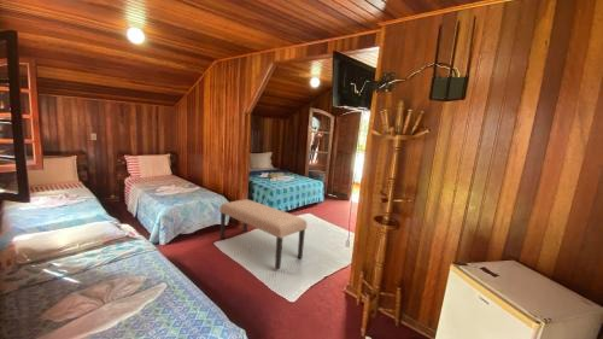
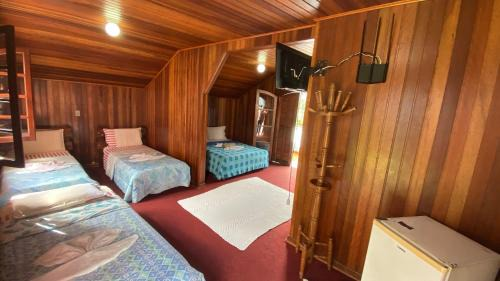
- bench [218,198,308,270]
